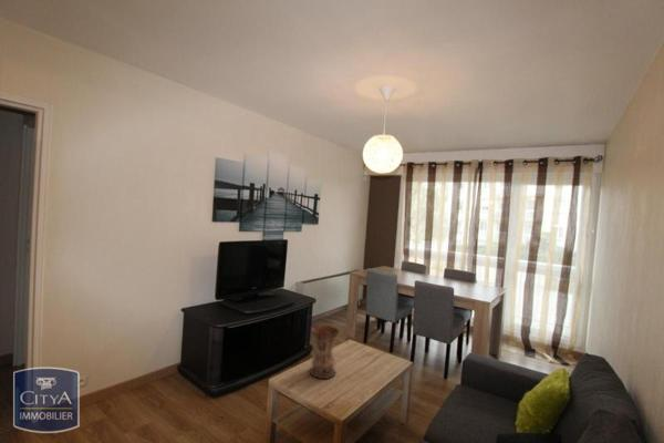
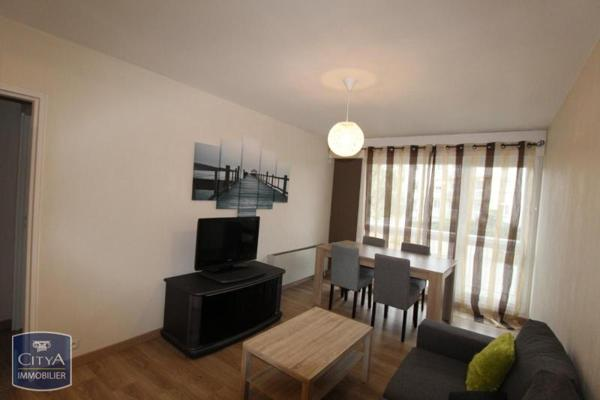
- vase [309,324,341,380]
